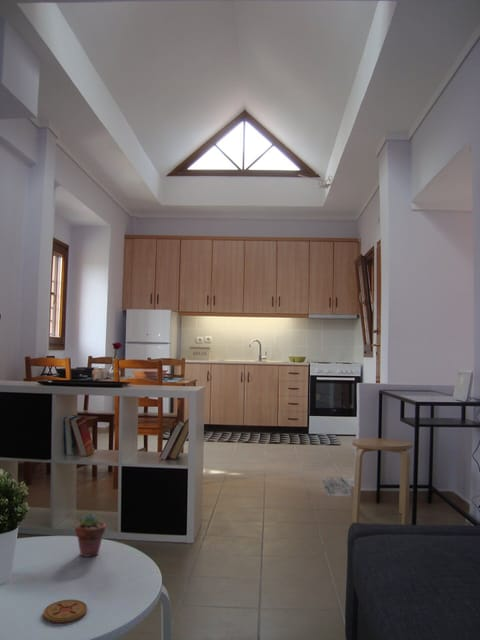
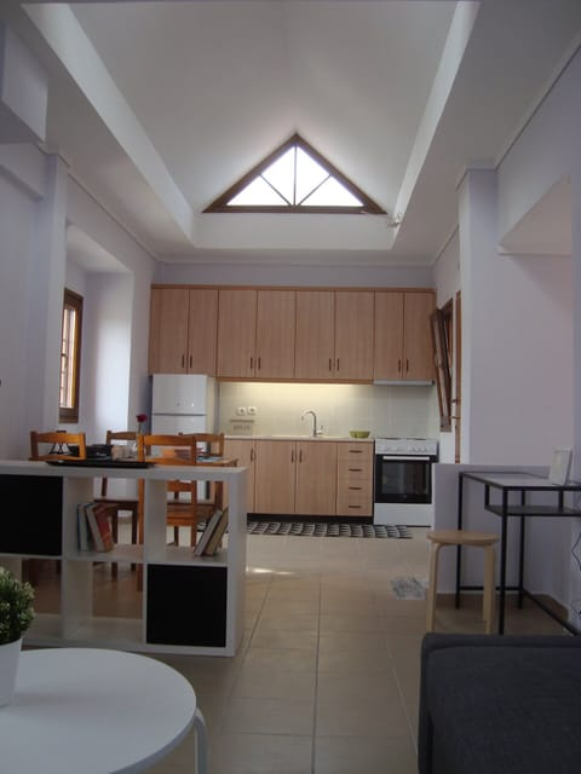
- coaster [42,599,88,624]
- potted succulent [74,512,107,558]
